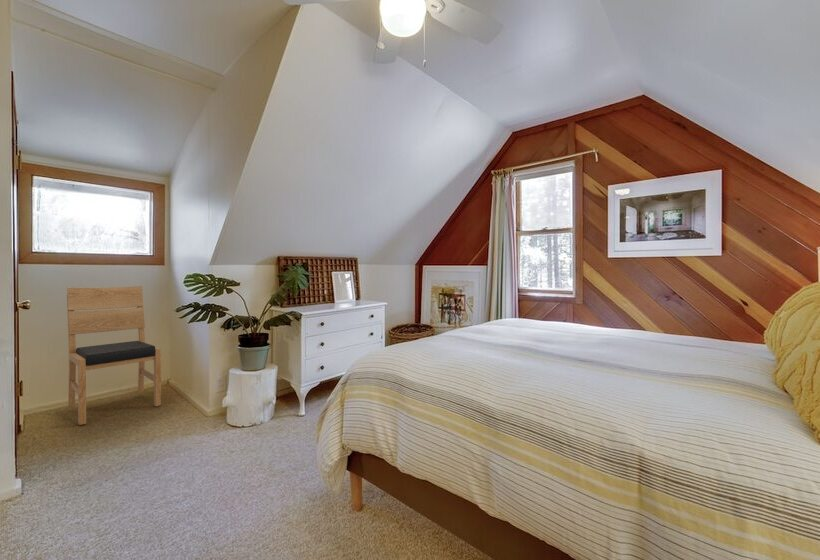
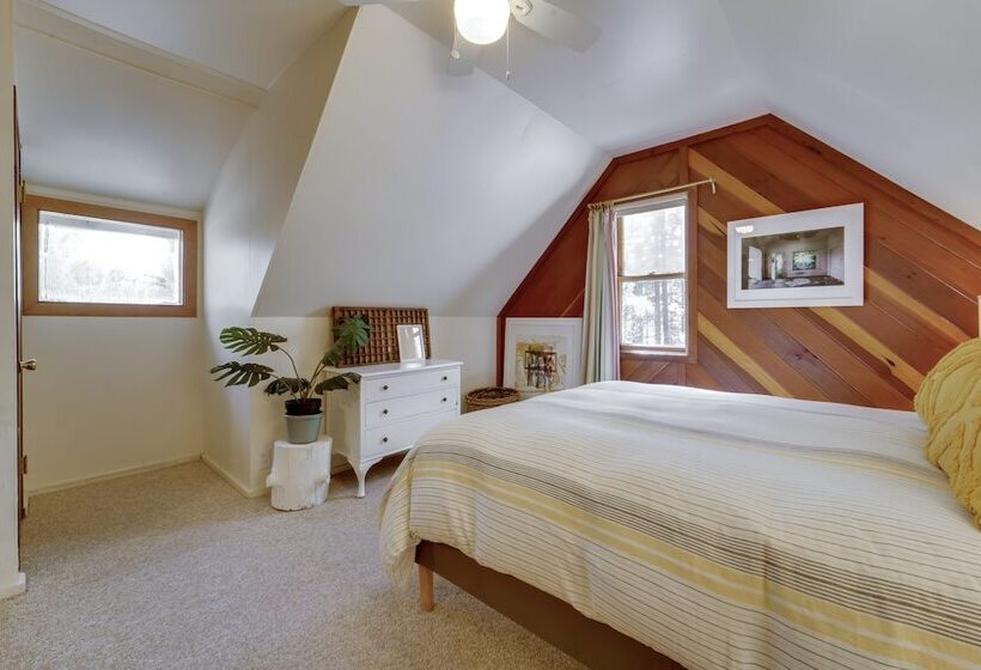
- chair [66,285,162,426]
